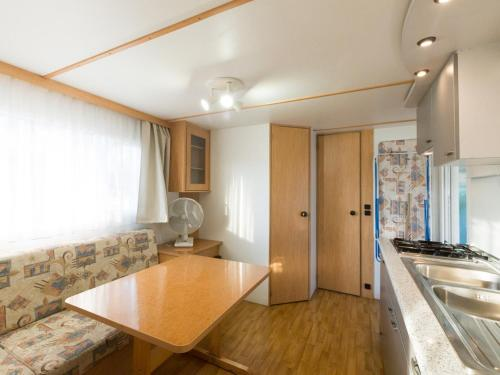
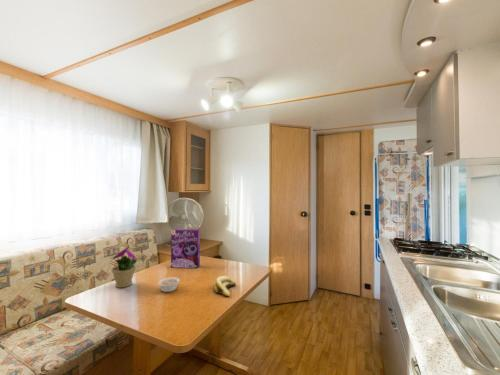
+ banana [213,275,237,297]
+ cereal box [170,228,201,269]
+ legume [158,274,182,293]
+ flower pot [110,246,137,289]
